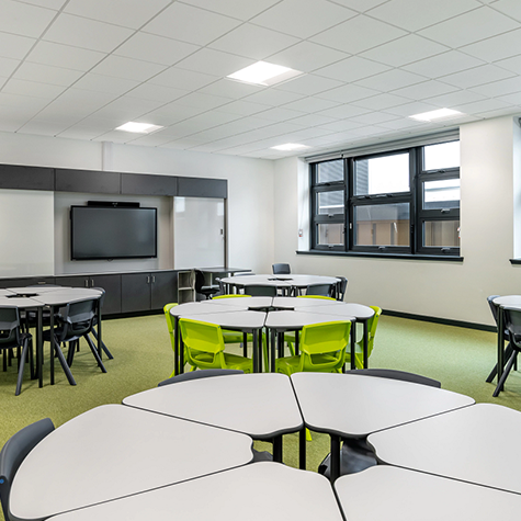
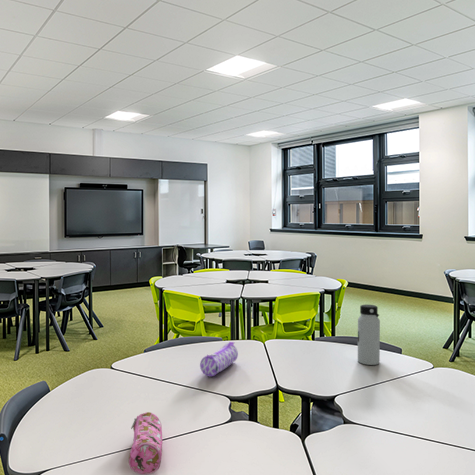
+ pencil case [199,341,239,377]
+ pencil case [128,411,163,475]
+ water bottle [357,304,381,366]
